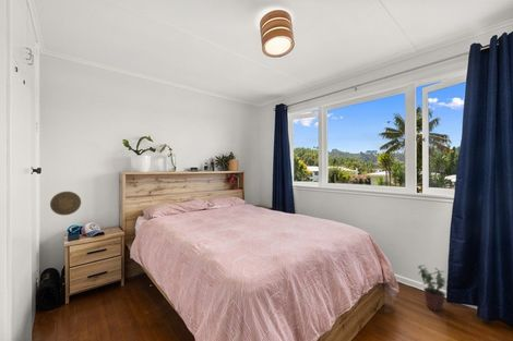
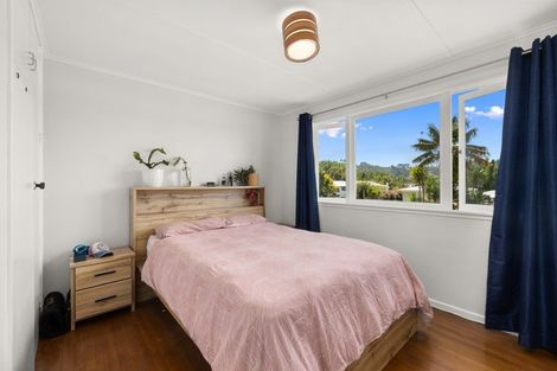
- decorative plate [49,191,82,217]
- potted plant [417,264,446,312]
